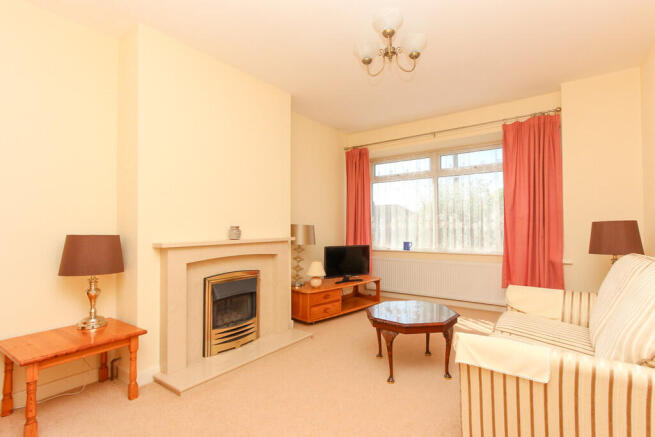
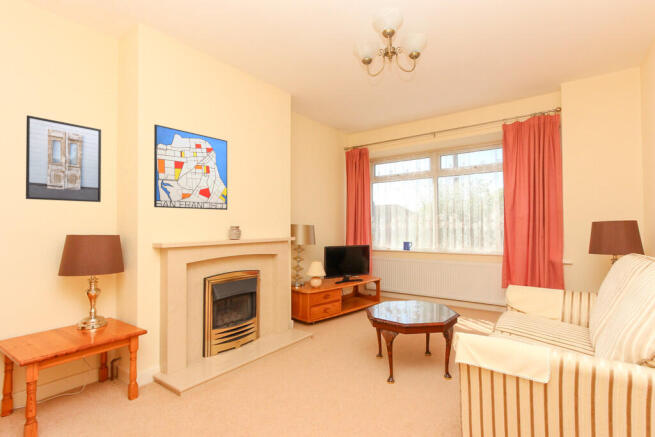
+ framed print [25,114,102,203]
+ wall art [153,123,228,211]
